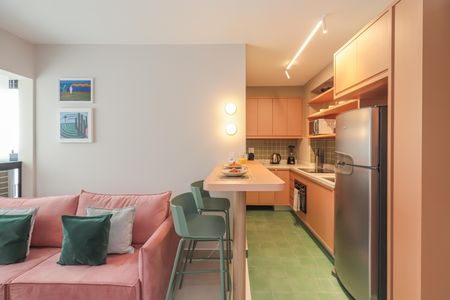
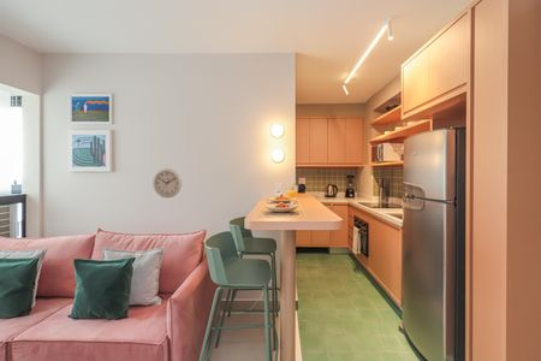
+ wall clock [151,167,183,199]
